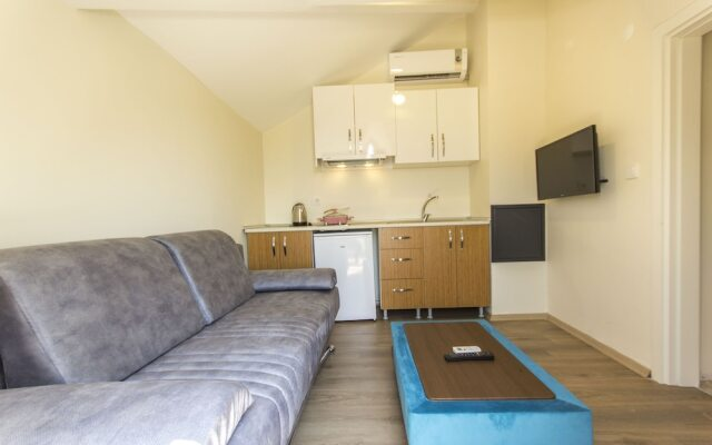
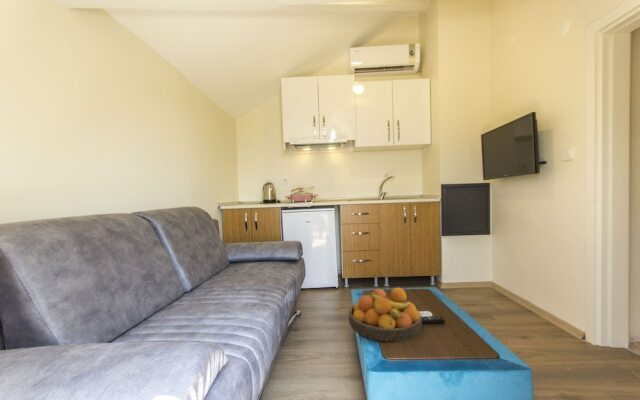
+ fruit bowl [348,287,423,343]
